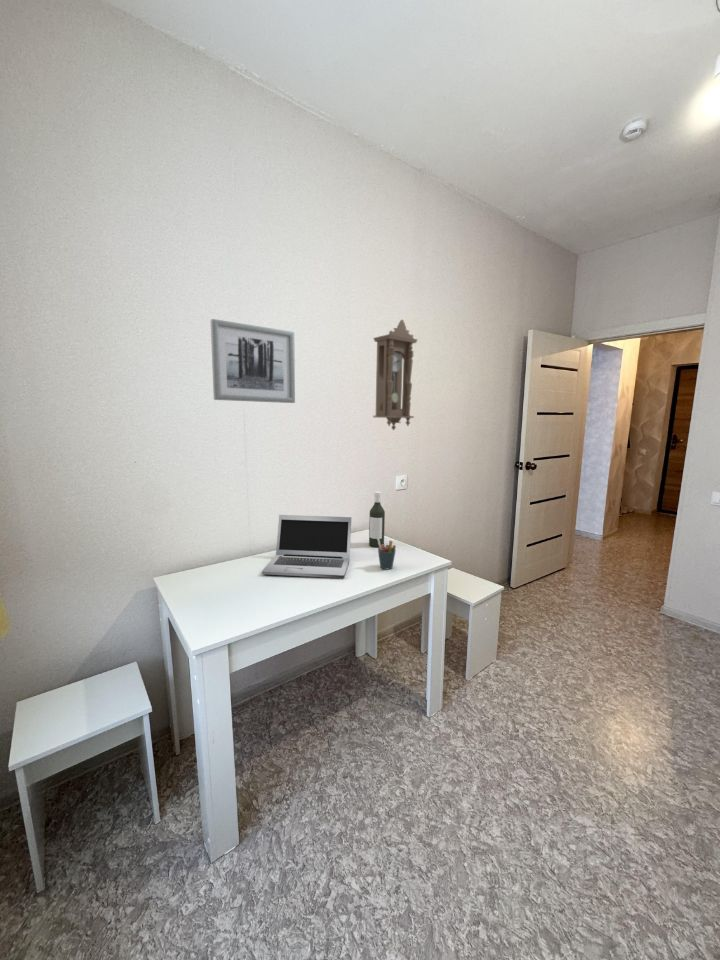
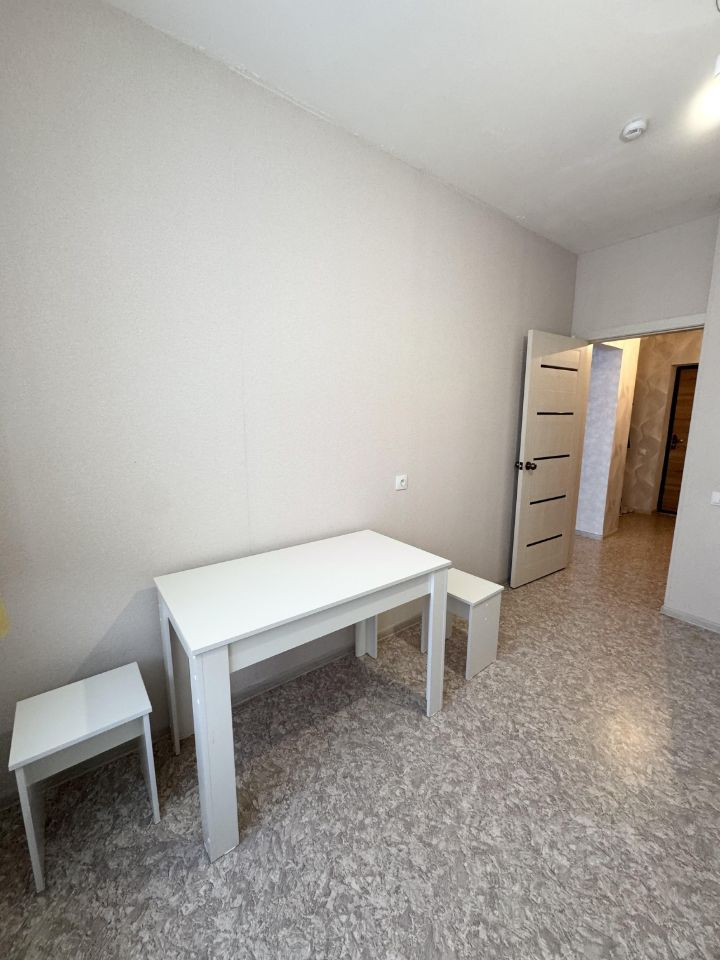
- laptop [261,514,353,579]
- bottle [368,491,386,548]
- pendulum clock [372,319,418,431]
- pen holder [377,539,397,570]
- wall art [210,318,296,404]
